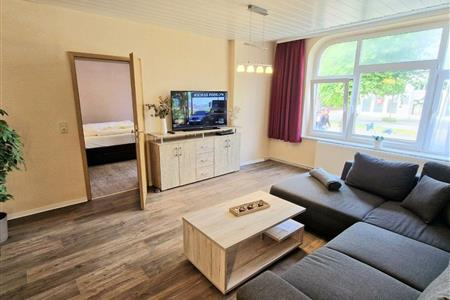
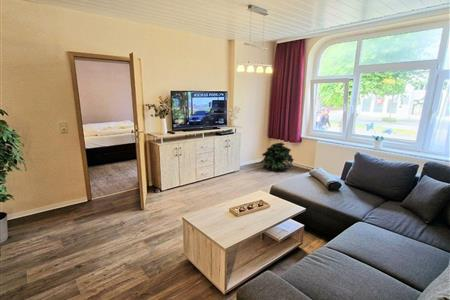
+ potted plant [260,142,295,172]
